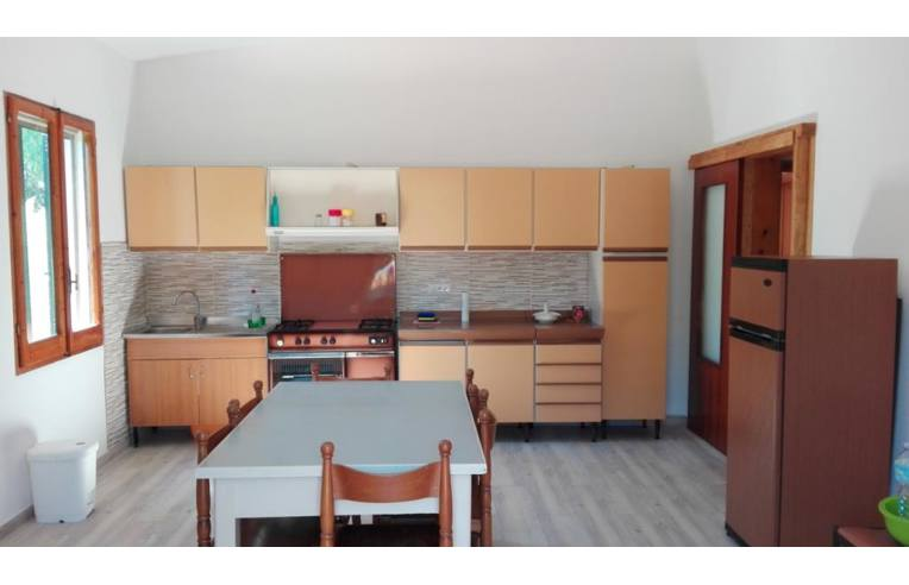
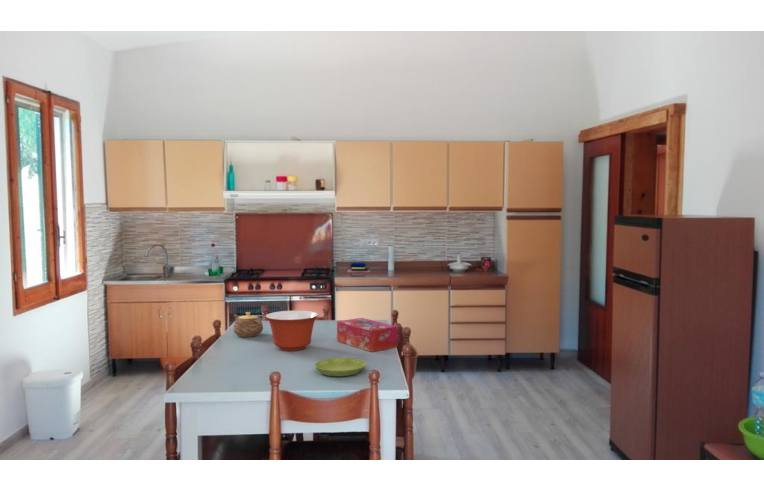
+ saucer [314,357,367,377]
+ tissue box [336,317,398,353]
+ mixing bowl [264,310,319,352]
+ teapot [232,311,264,338]
